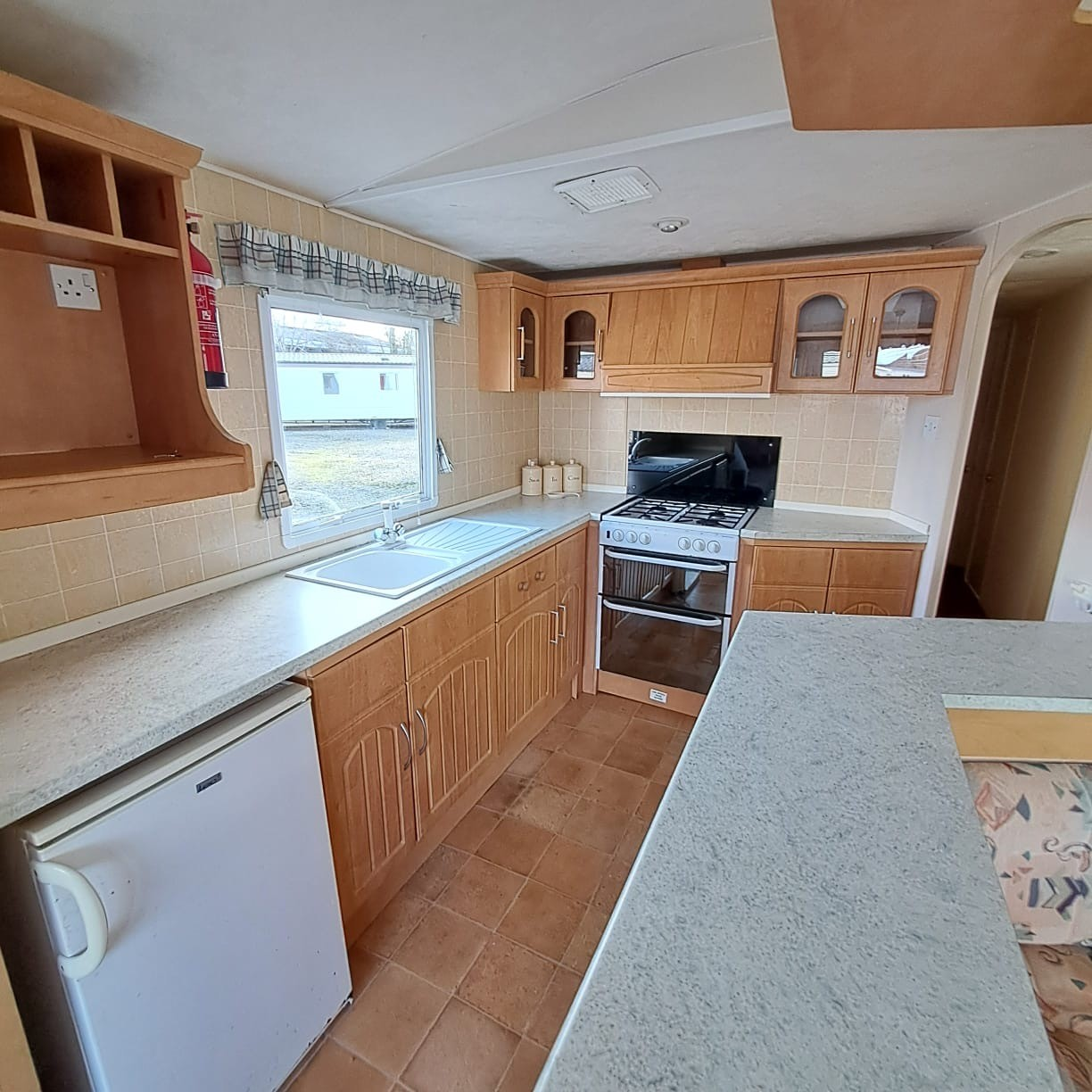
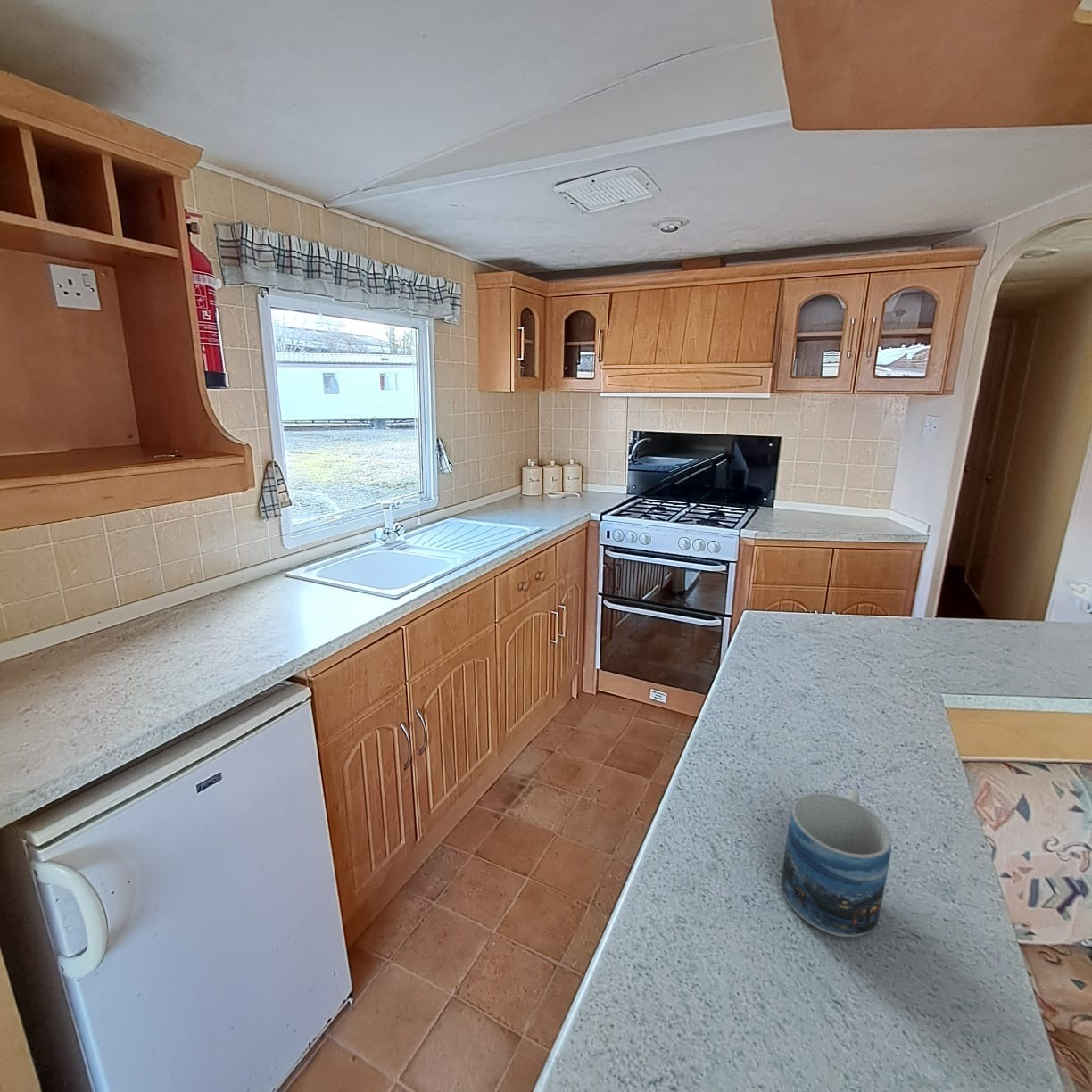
+ mug [781,788,893,938]
